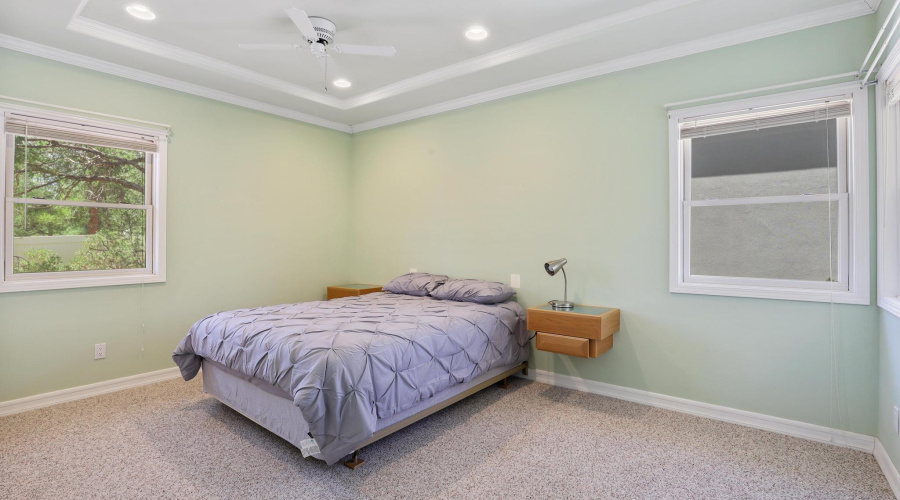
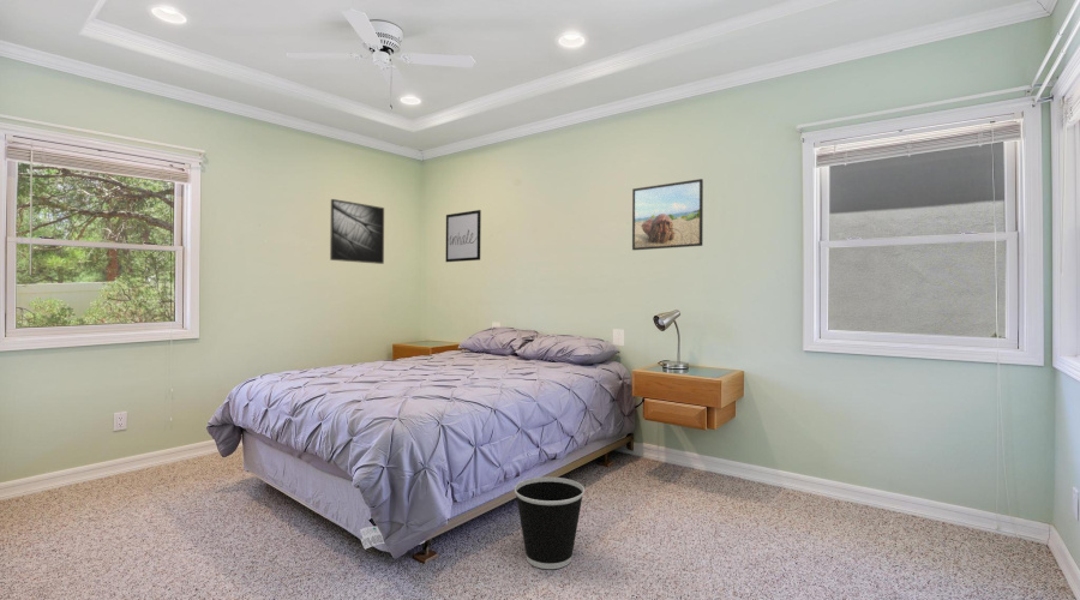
+ wastebasket [514,476,586,570]
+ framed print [329,198,385,265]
+ wall art [444,209,482,263]
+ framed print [631,178,704,251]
